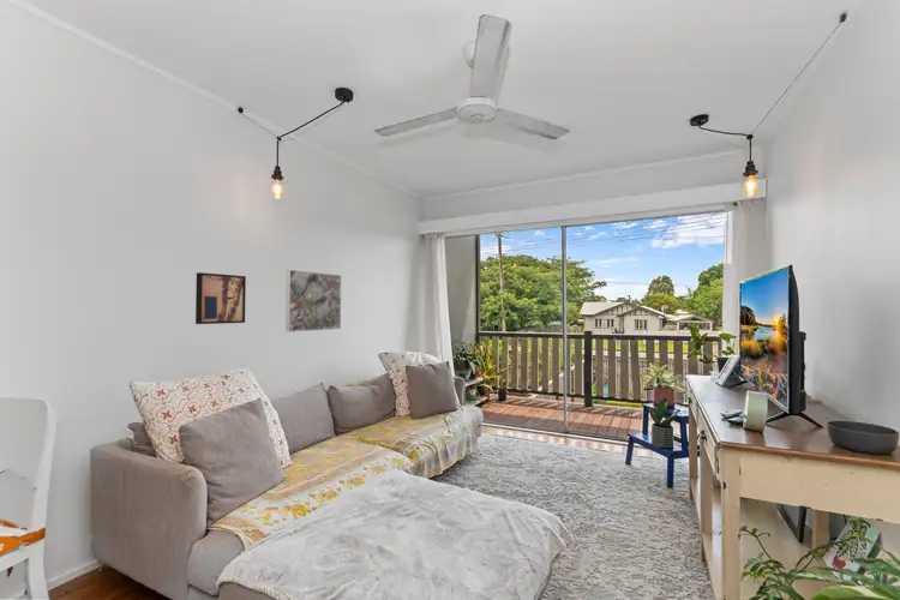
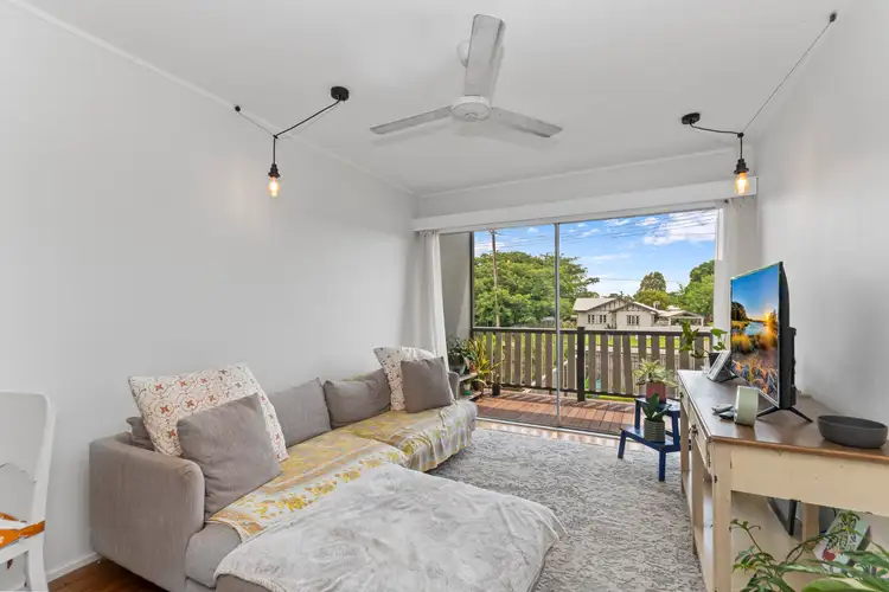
- wall art [194,271,247,325]
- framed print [284,269,342,334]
